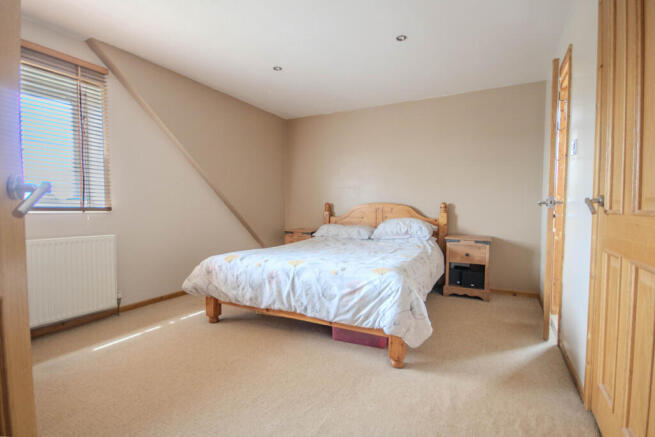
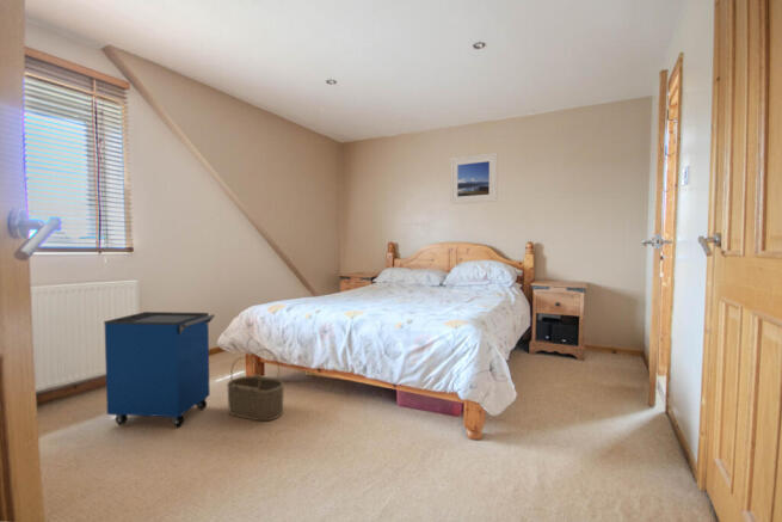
+ wicker basket [226,348,285,423]
+ cabinet [103,311,216,428]
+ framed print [449,152,499,205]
